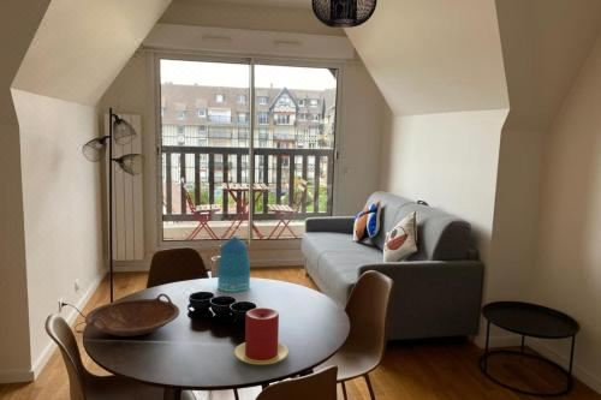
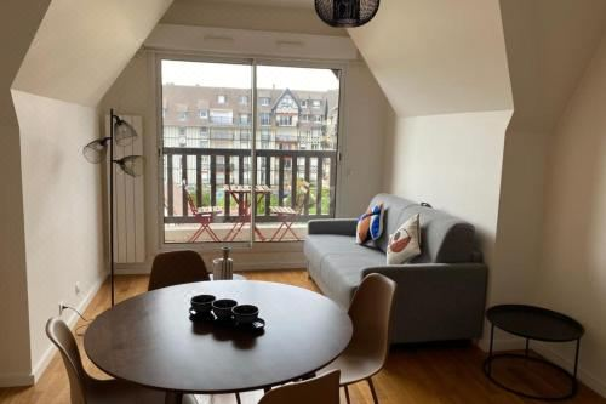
- candle [233,306,290,366]
- vase [216,235,251,293]
- bowl [84,292,182,338]
